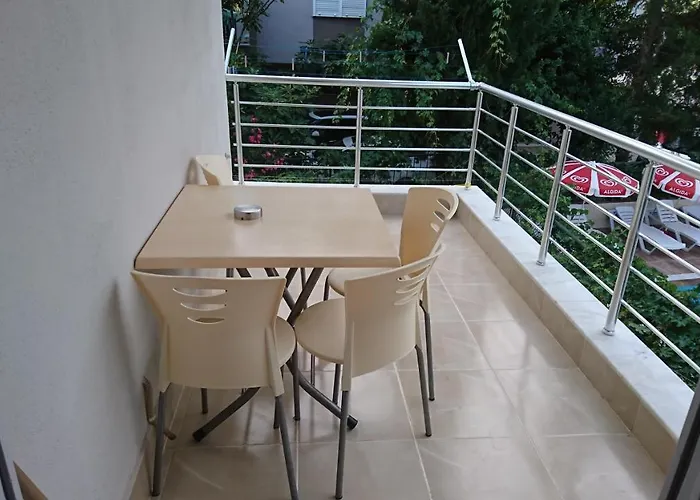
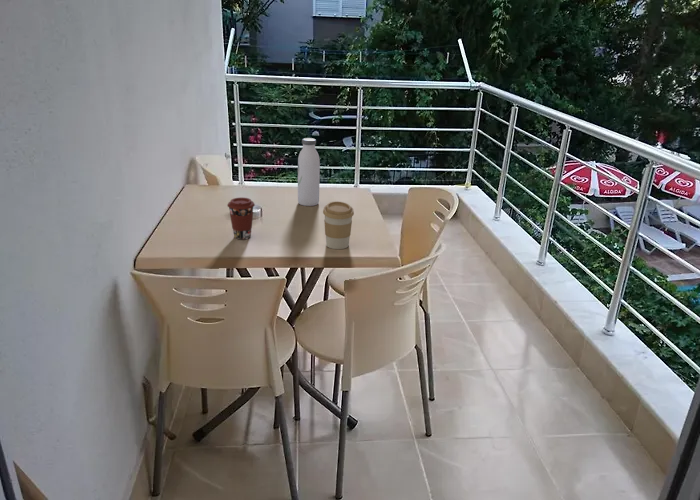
+ water bottle [297,137,321,207]
+ coffee cup [226,197,256,241]
+ coffee cup [322,200,355,250]
